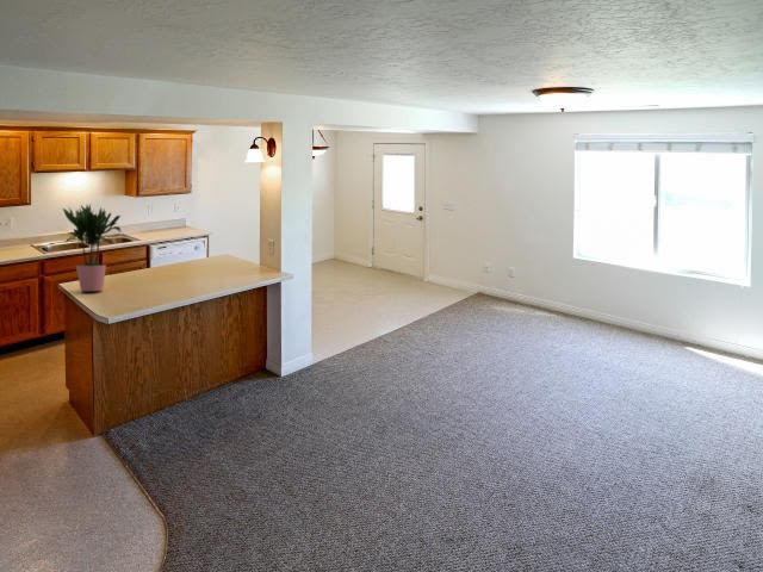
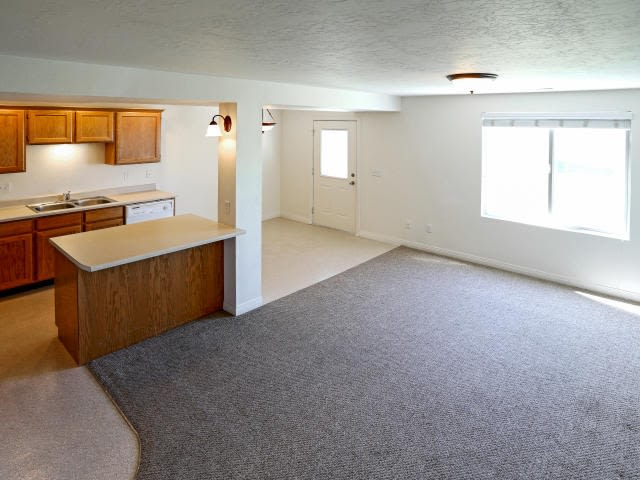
- potted plant [62,203,123,292]
